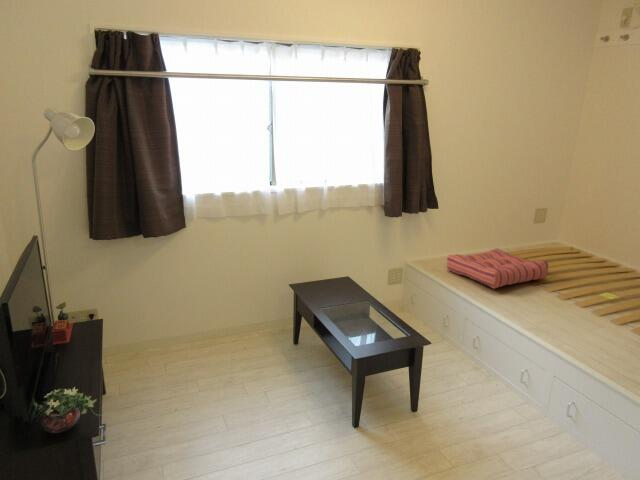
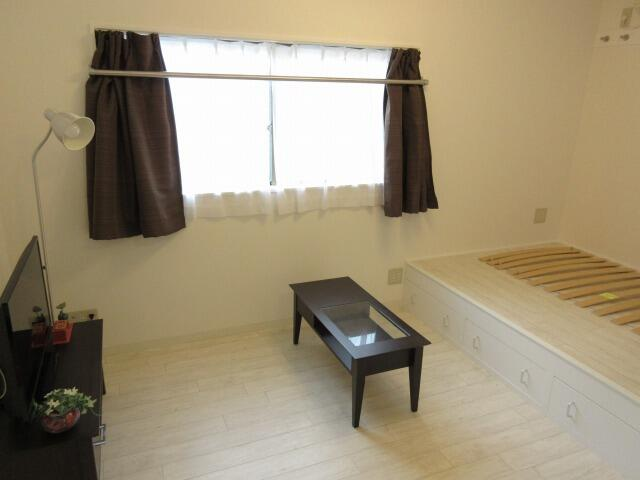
- seat cushion [446,247,549,290]
